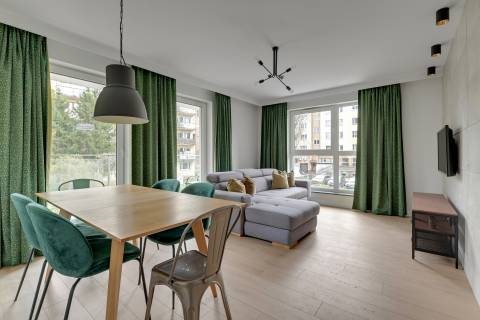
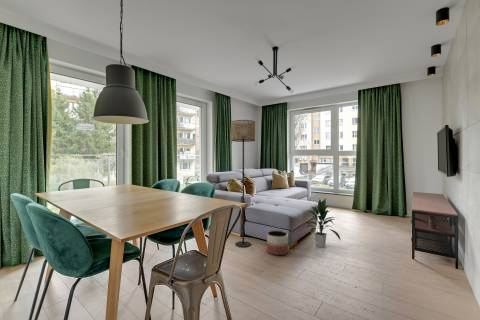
+ planter [266,230,289,256]
+ floor lamp [230,119,256,248]
+ indoor plant [303,197,342,249]
